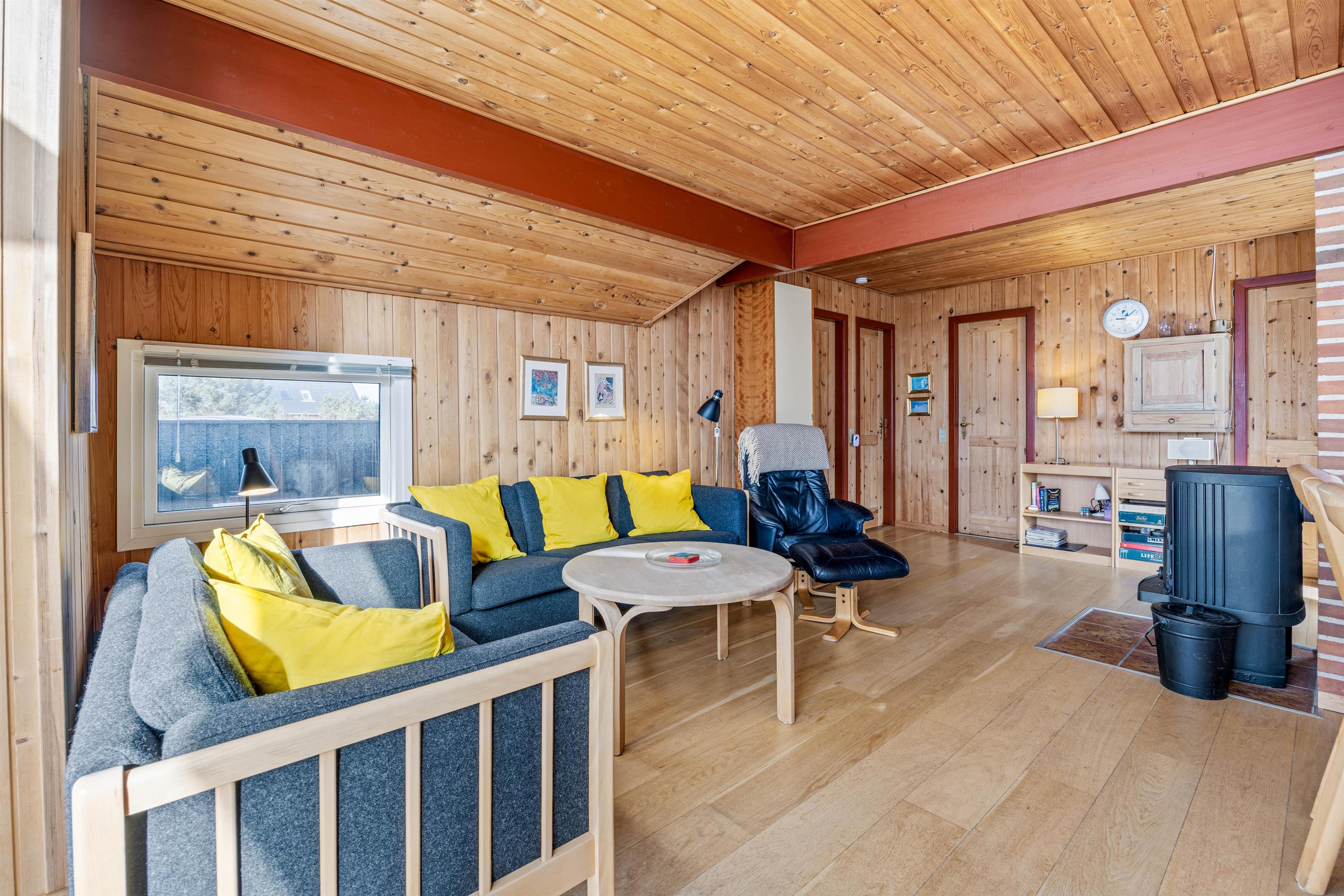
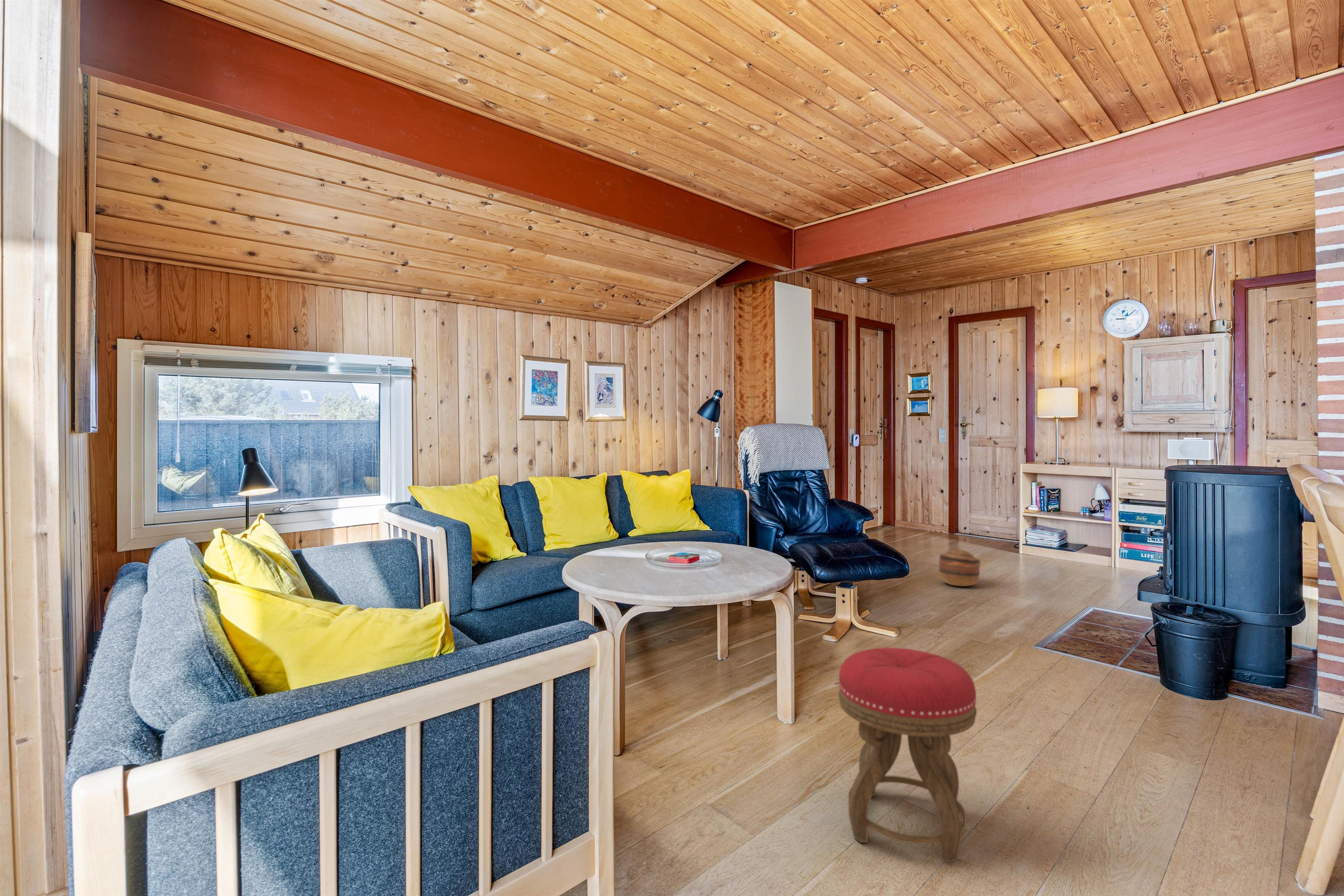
+ stool [838,647,977,863]
+ basket [938,549,981,587]
